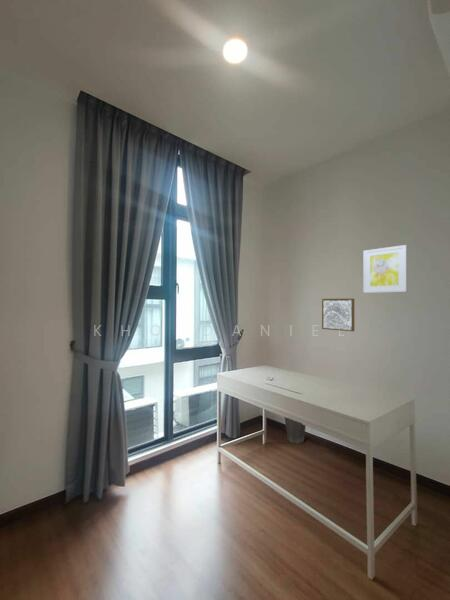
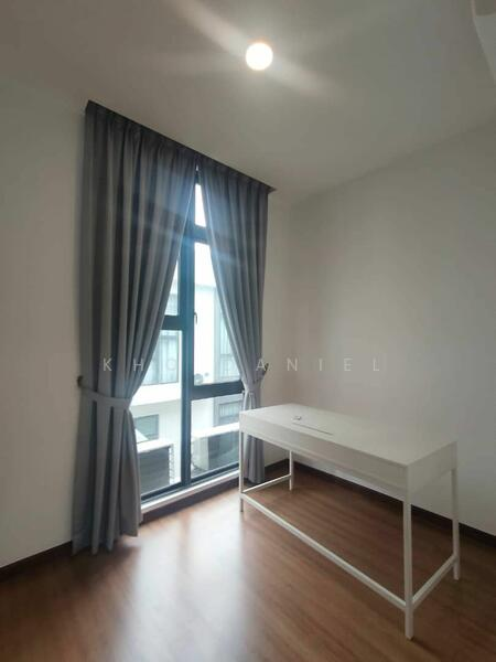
- wall art [321,298,355,332]
- waste basket [283,416,307,445]
- wall art [362,244,408,294]
